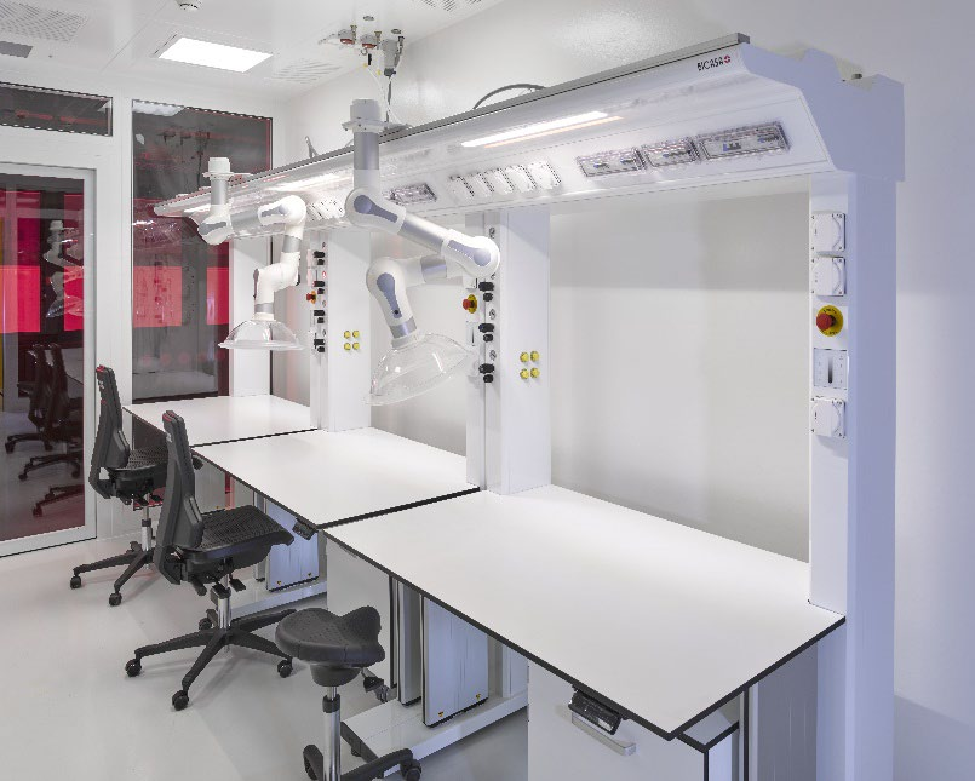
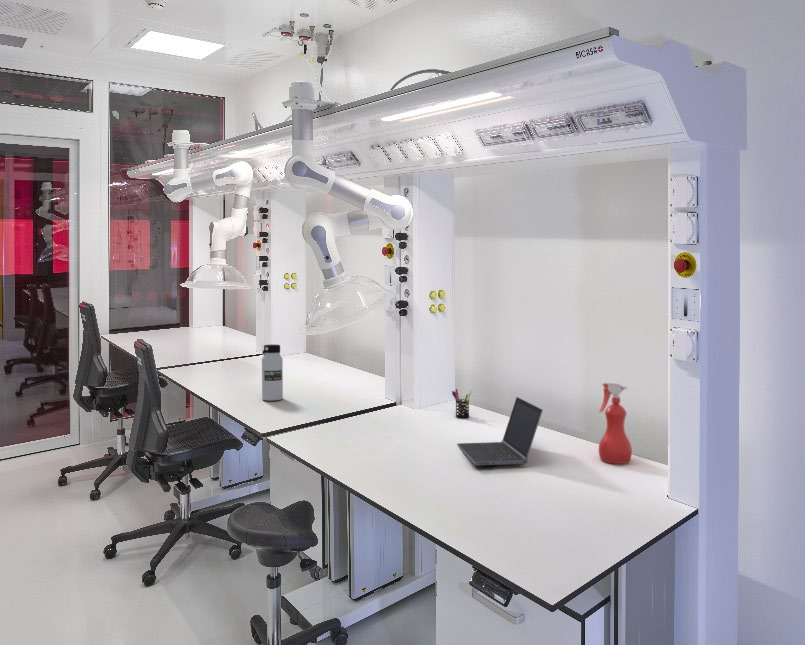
+ spray bottle [598,382,633,465]
+ laptop computer [456,396,544,466]
+ pen holder [451,388,473,419]
+ water bottle [261,343,284,402]
